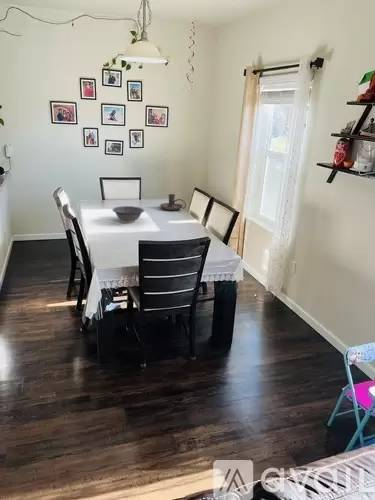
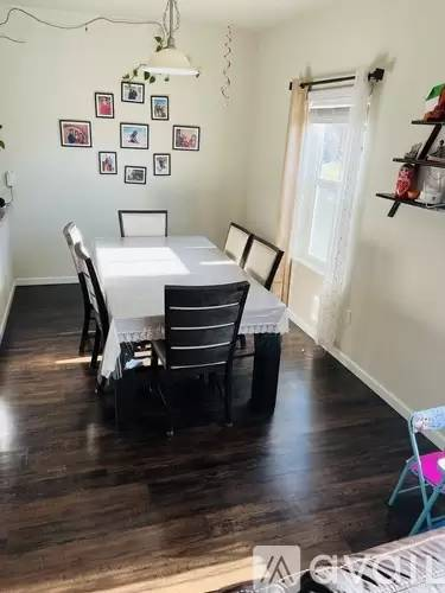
- candle holder [159,193,187,211]
- decorative bowl [111,205,146,224]
